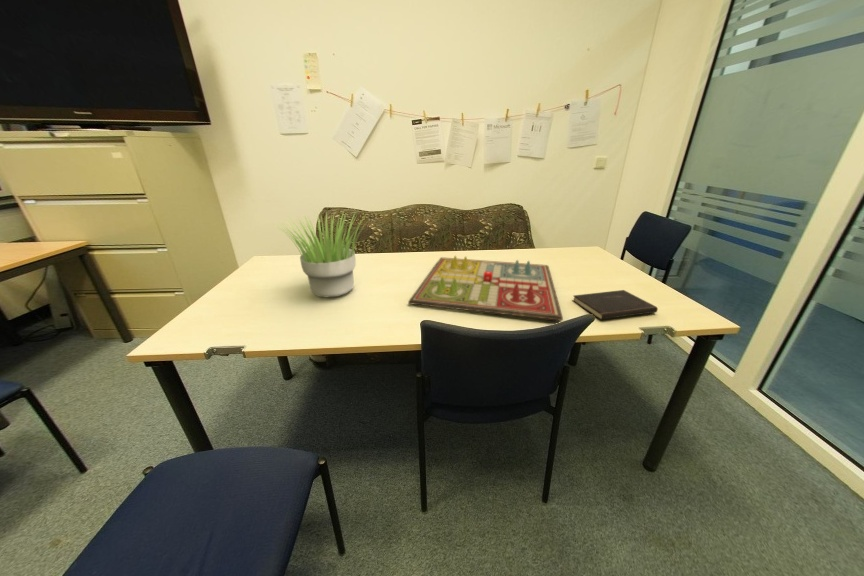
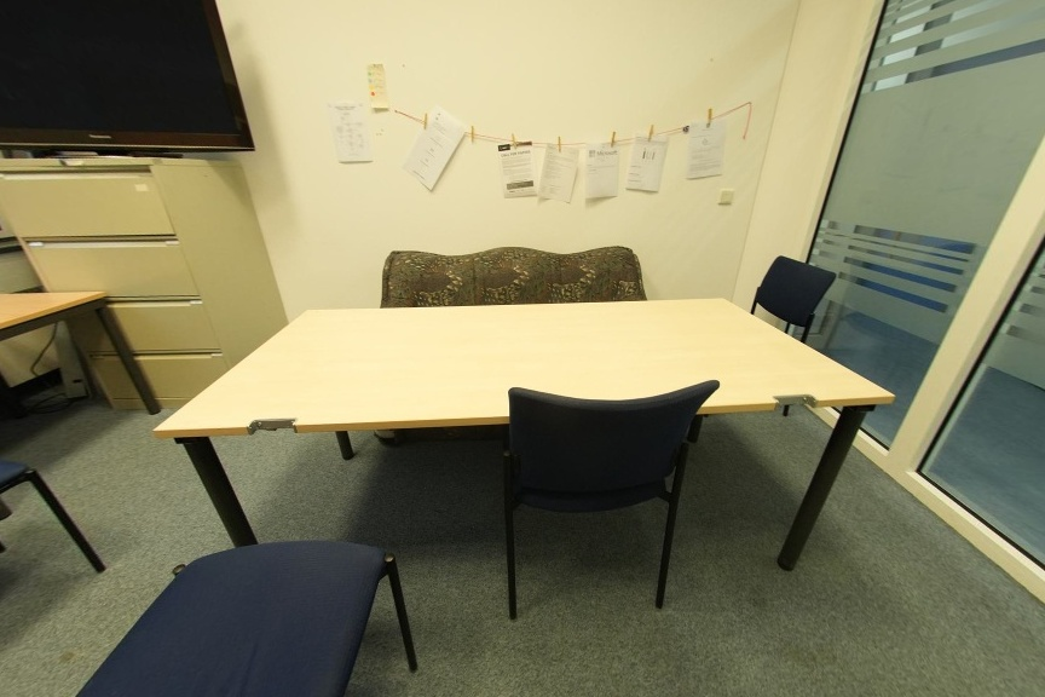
- gameboard [407,255,564,322]
- potted plant [273,210,369,298]
- hardcover book [571,289,659,321]
